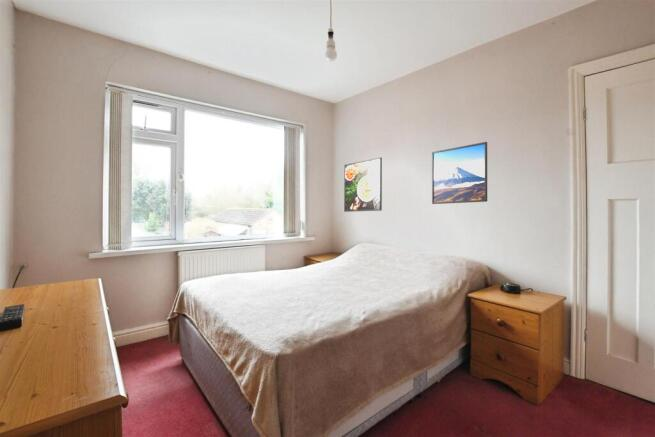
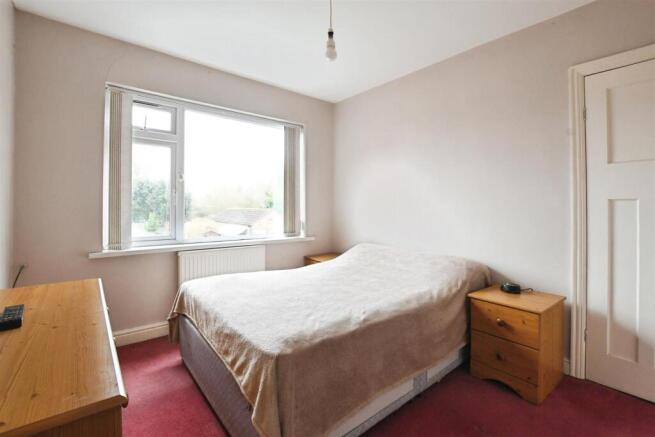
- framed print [343,156,383,213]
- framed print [431,141,488,205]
